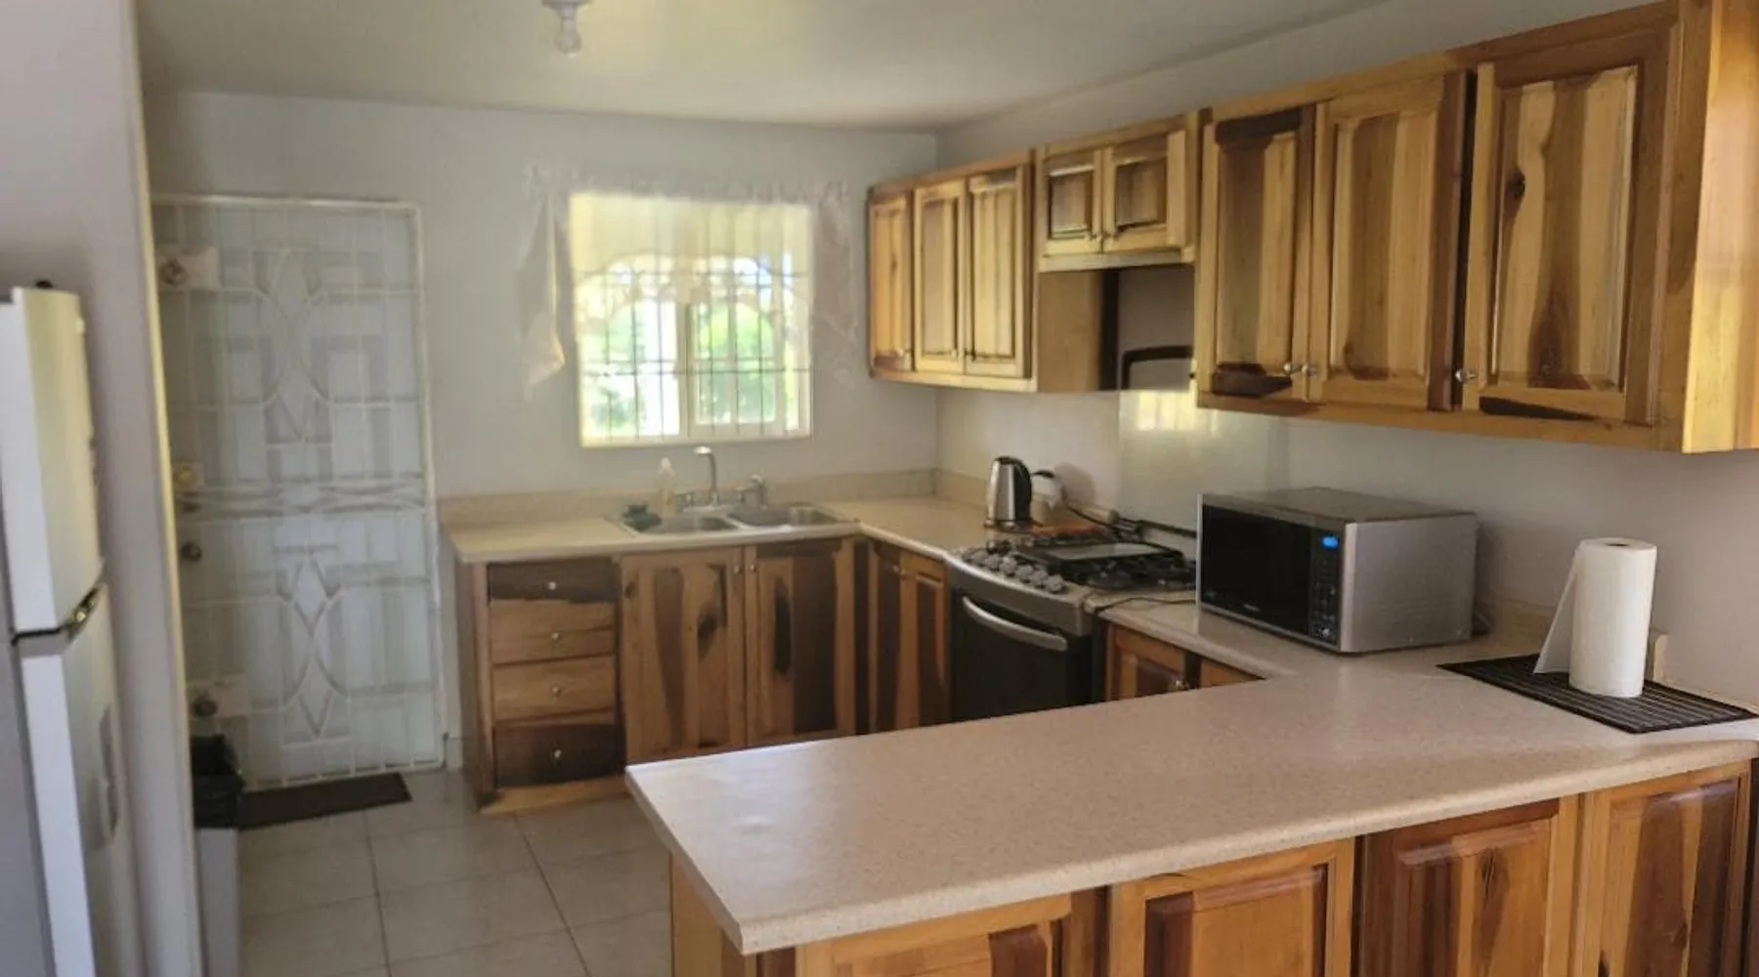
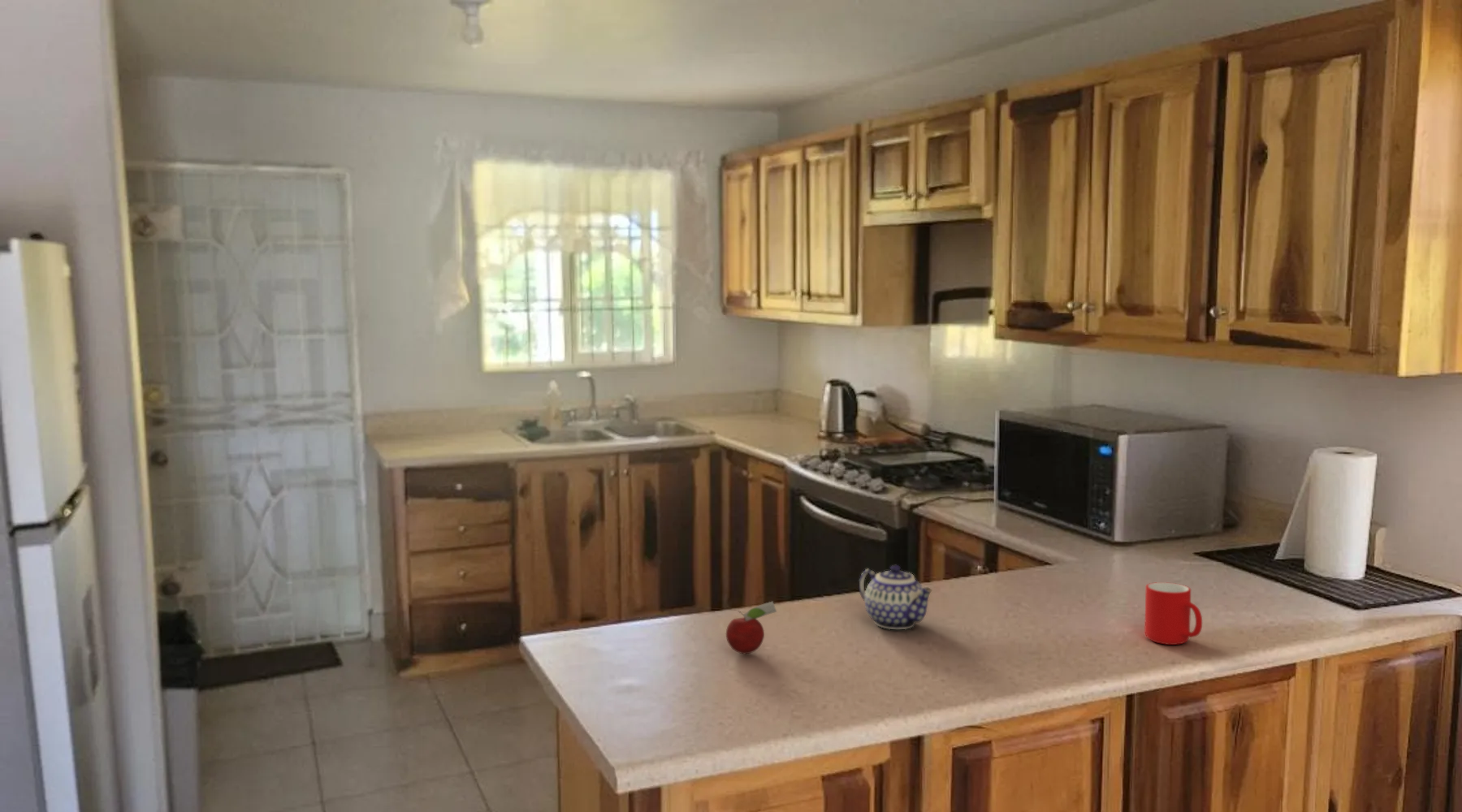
+ fruit [725,601,777,655]
+ cup [1144,581,1203,646]
+ teapot [859,564,933,630]
